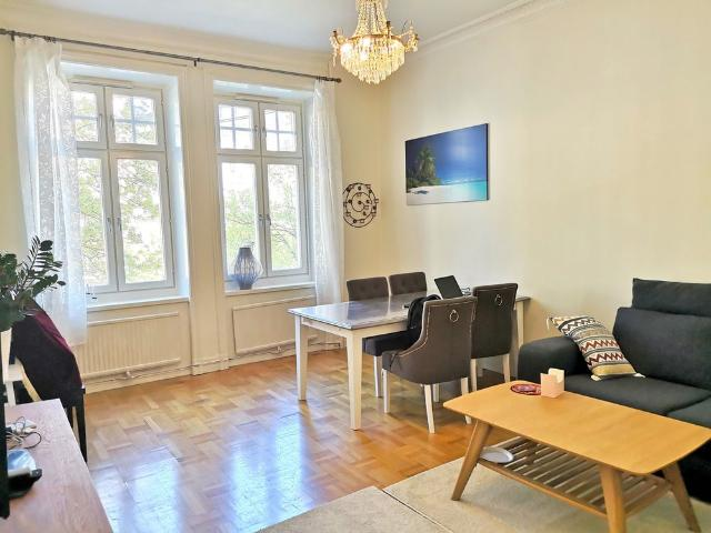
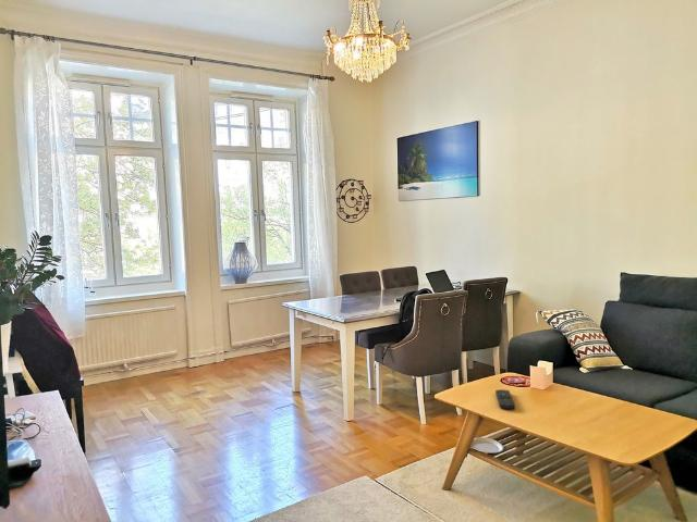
+ remote control [494,388,516,410]
